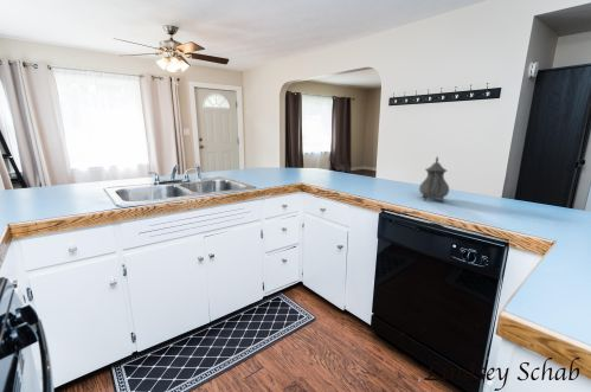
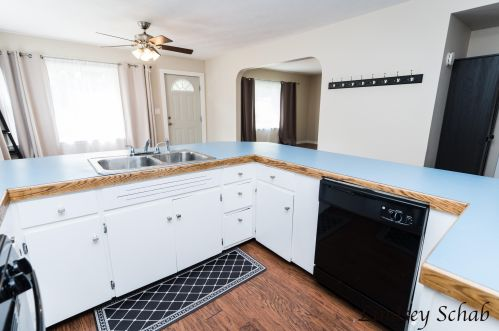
- teapot [418,155,450,204]
